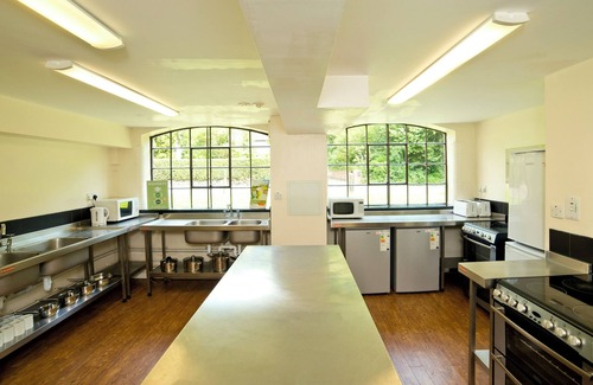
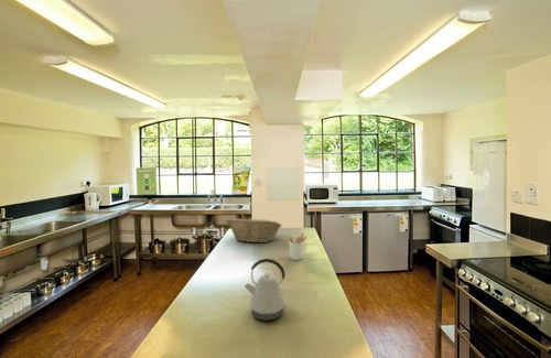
+ fruit basket [225,218,282,243]
+ kettle [244,258,289,322]
+ utensil holder [287,231,307,261]
